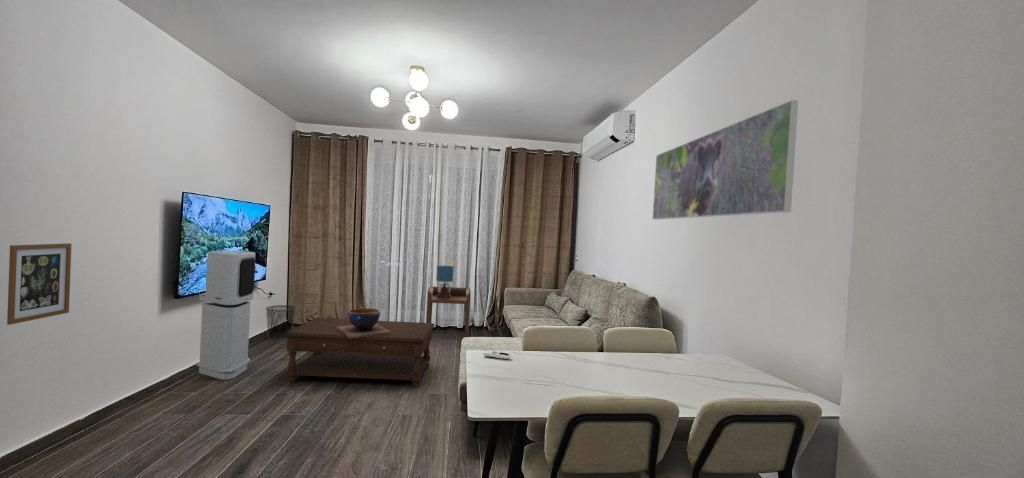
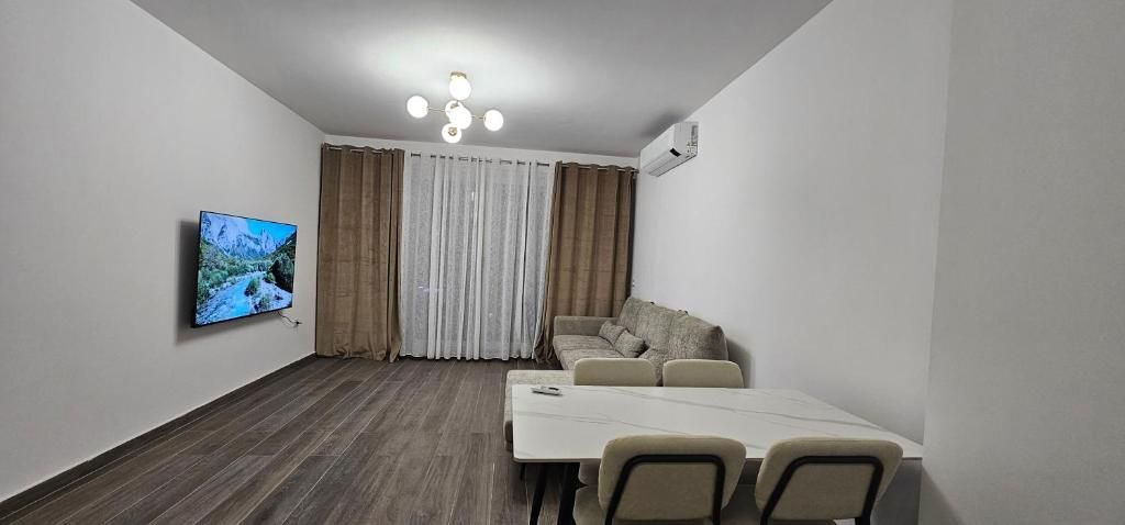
- air purifier [195,250,257,381]
- coffee table [283,317,436,389]
- wall art [6,242,73,326]
- side table [425,285,472,338]
- waste bin [265,304,297,340]
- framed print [652,99,799,220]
- table lamp [435,265,455,299]
- decorative bowl [337,307,391,338]
